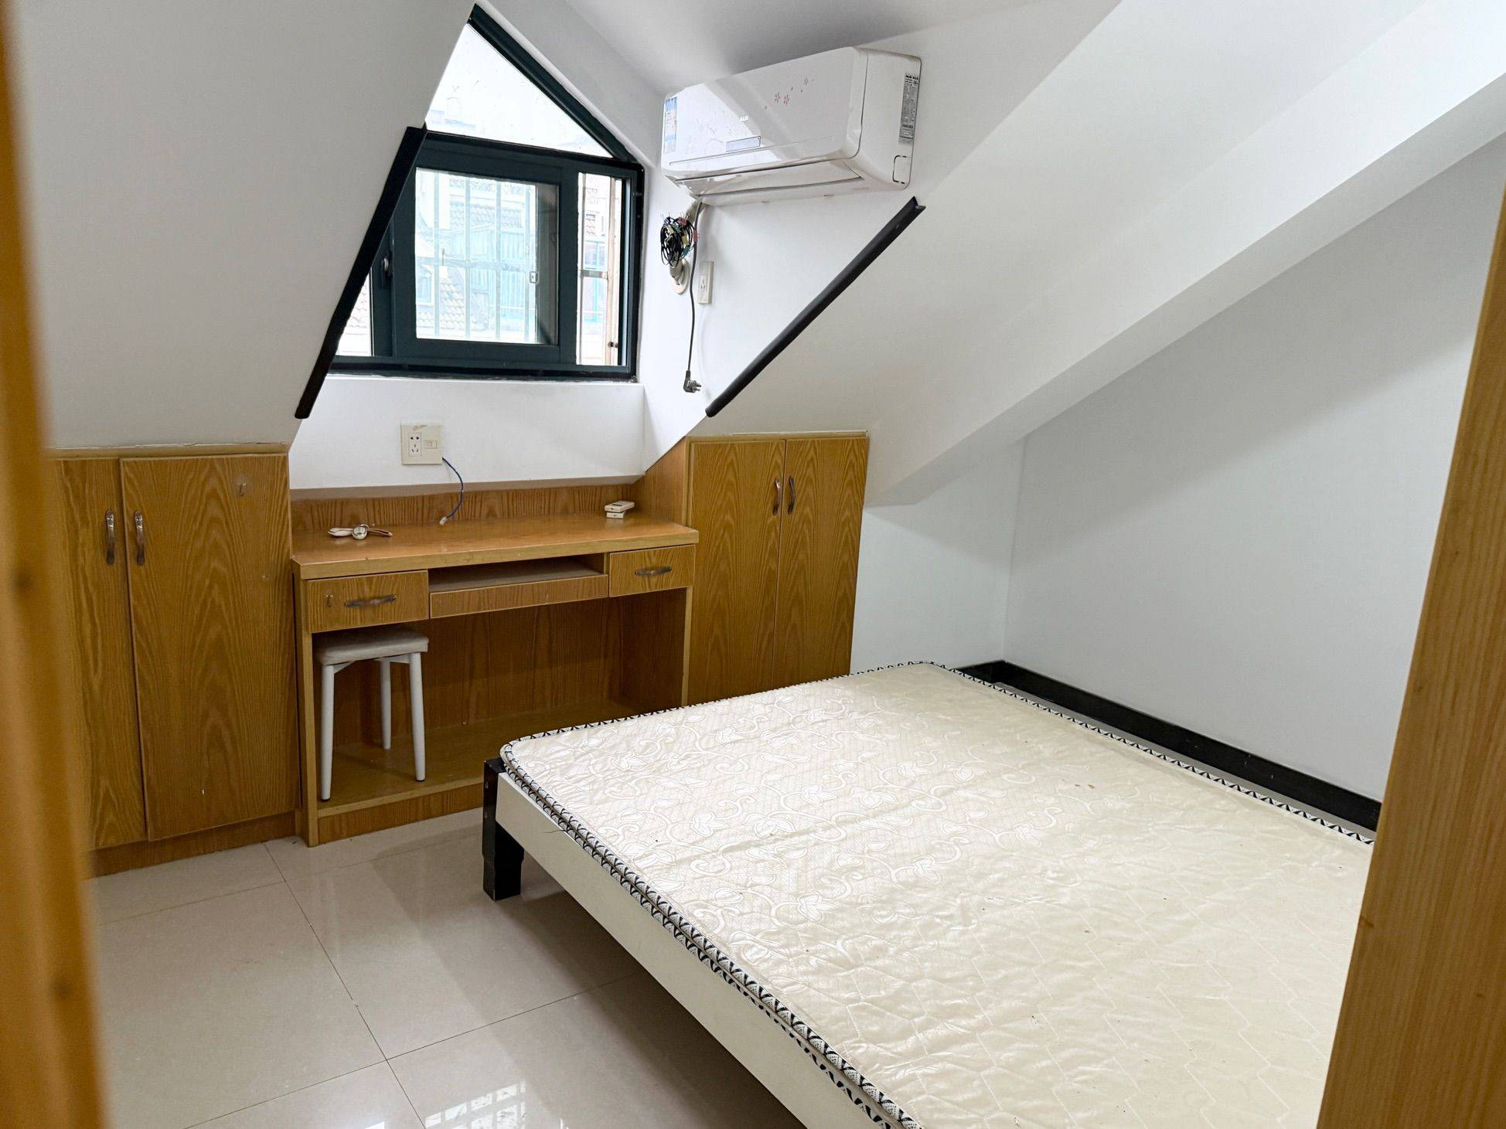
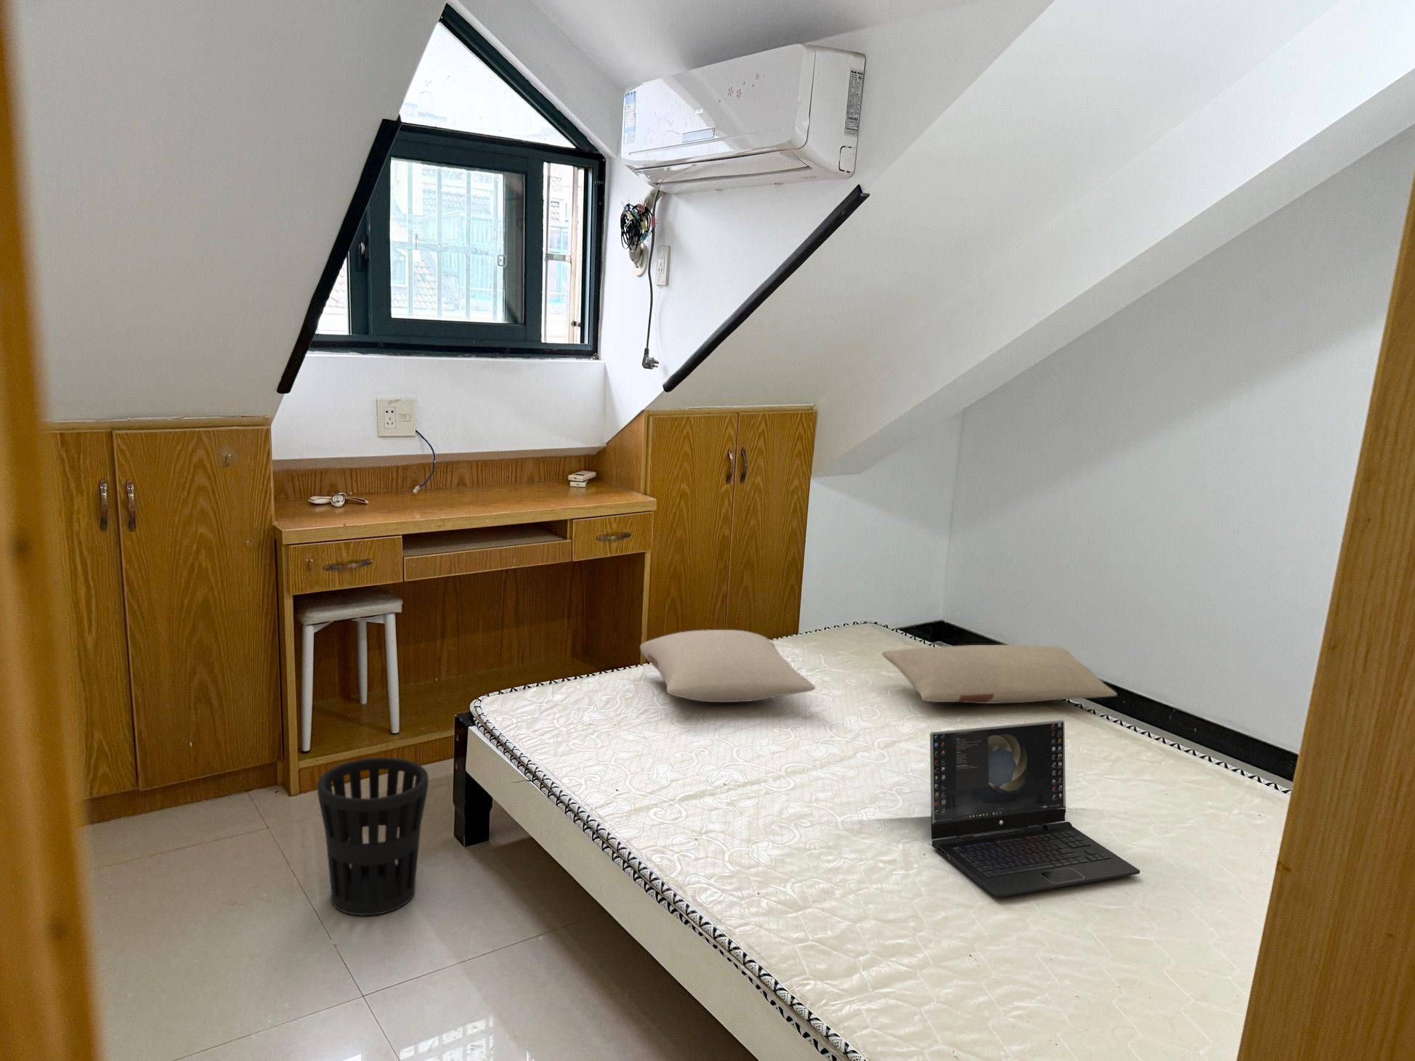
+ wastebasket [316,757,429,916]
+ laptop [929,720,1141,897]
+ pillow [880,644,1118,704]
+ pillow [640,629,816,703]
